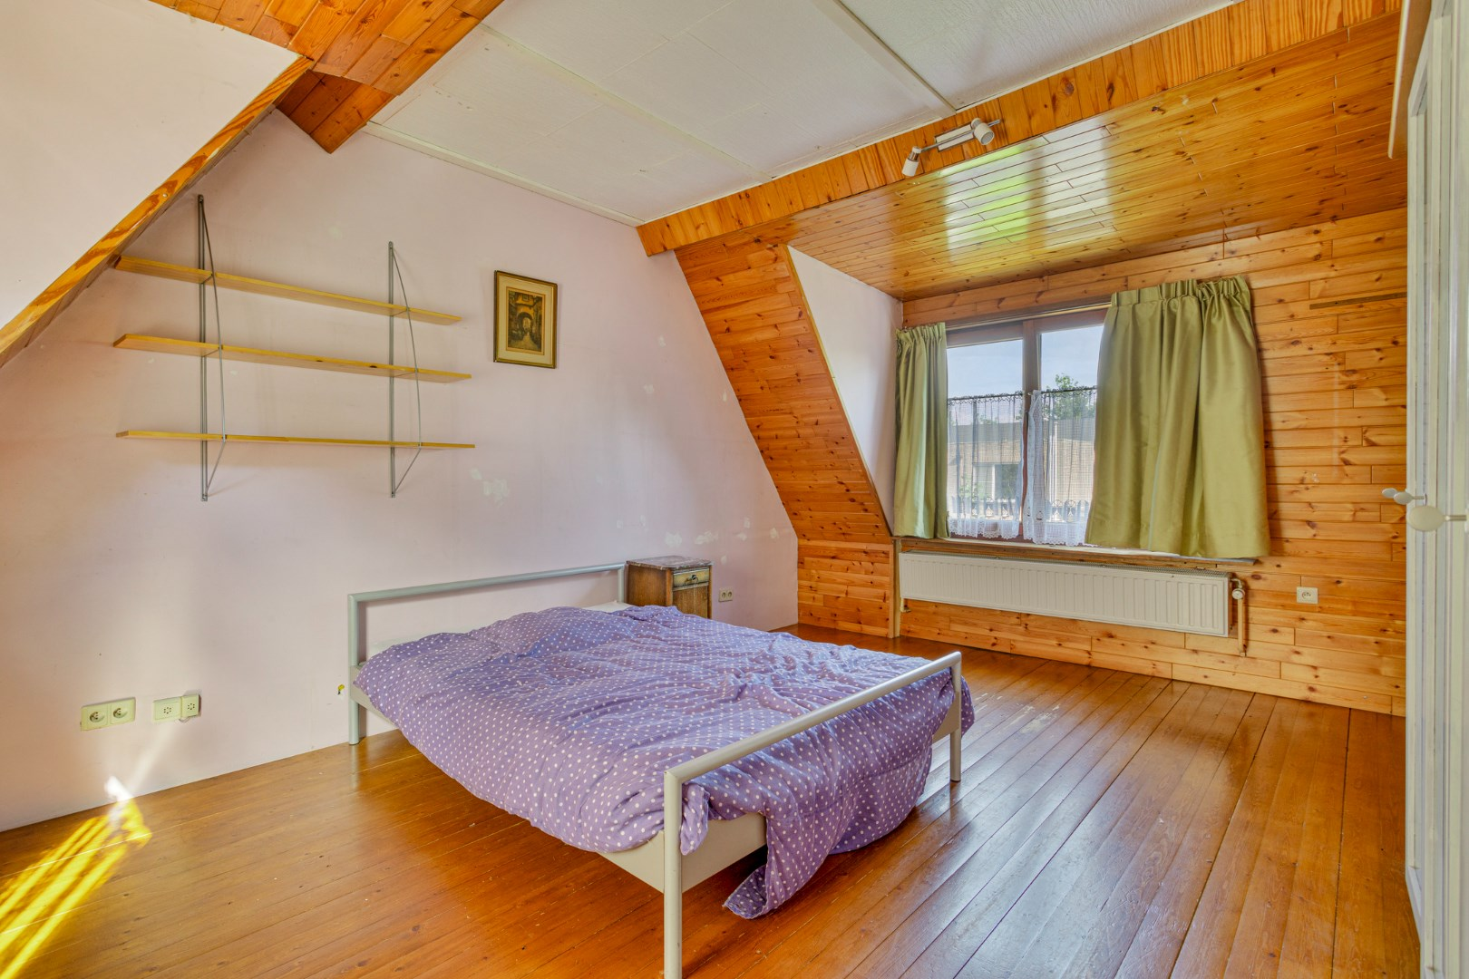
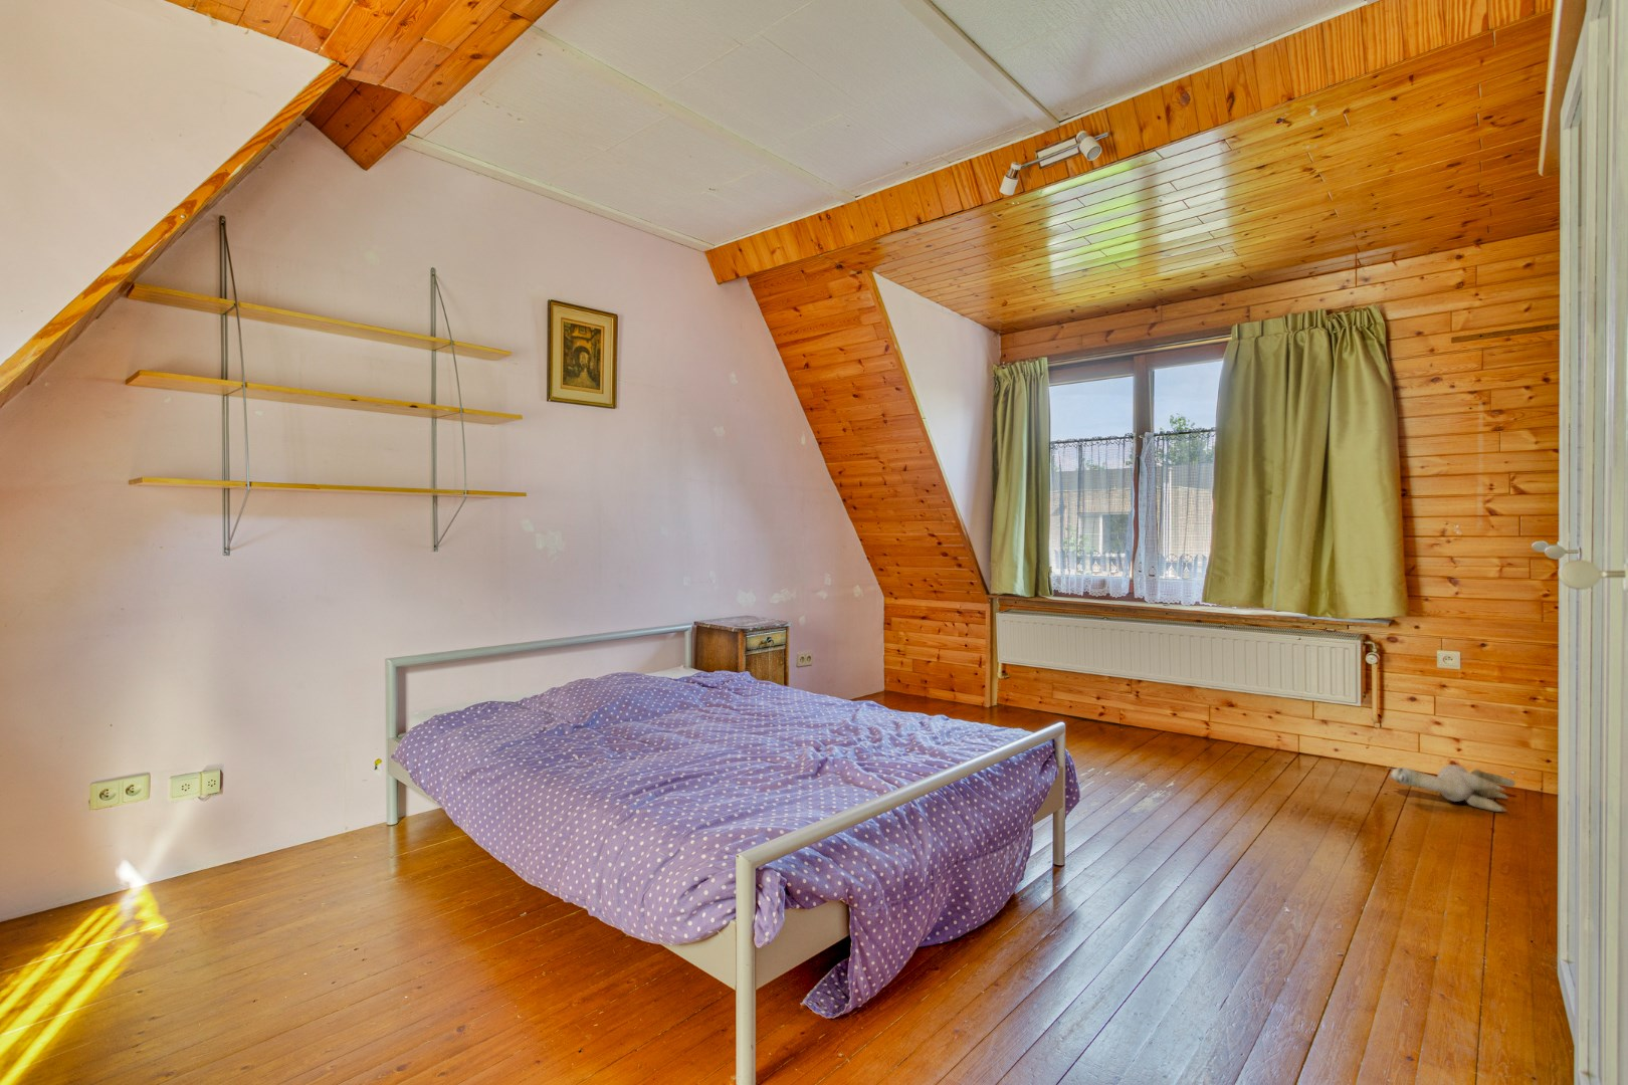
+ plush toy [1387,764,1517,813]
